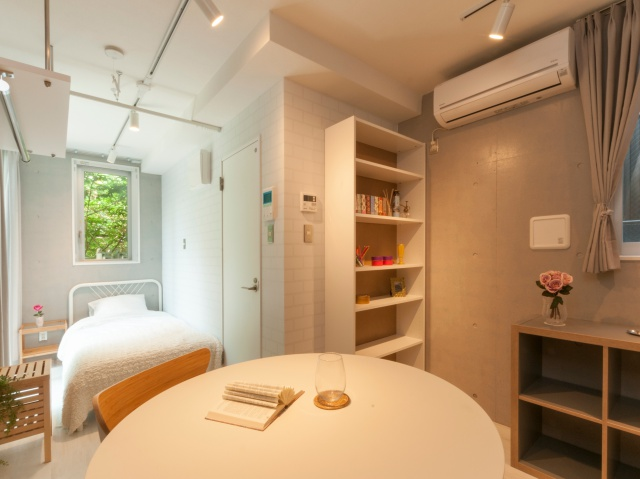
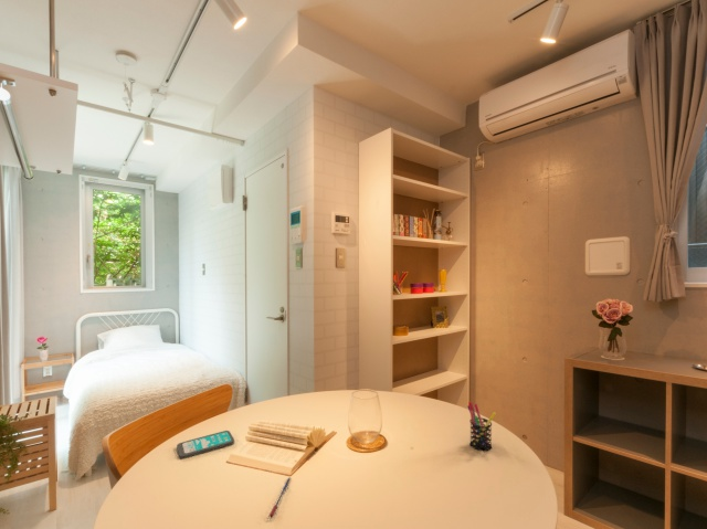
+ pen [267,476,292,519]
+ smartphone [176,430,235,459]
+ pen holder [466,401,497,452]
